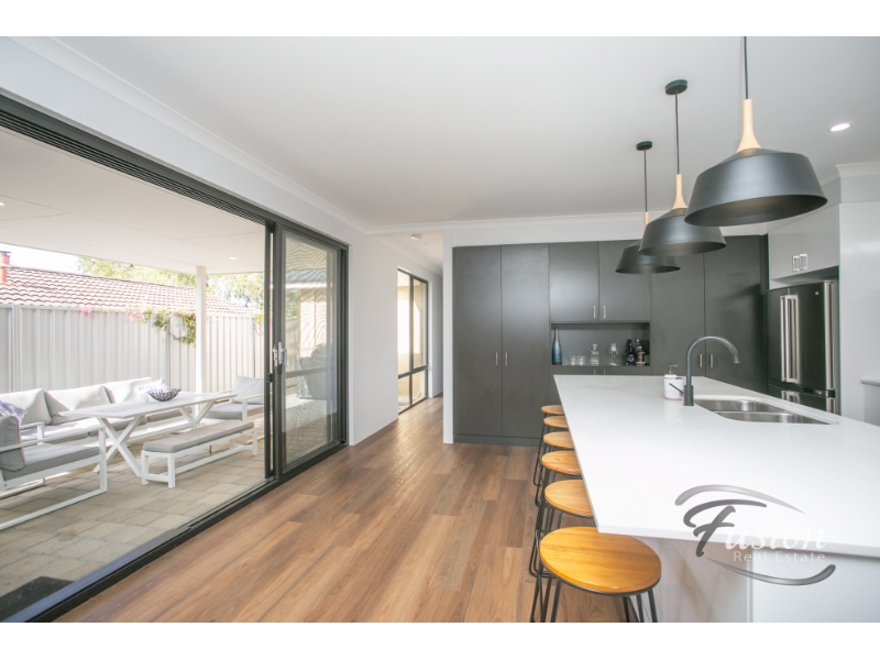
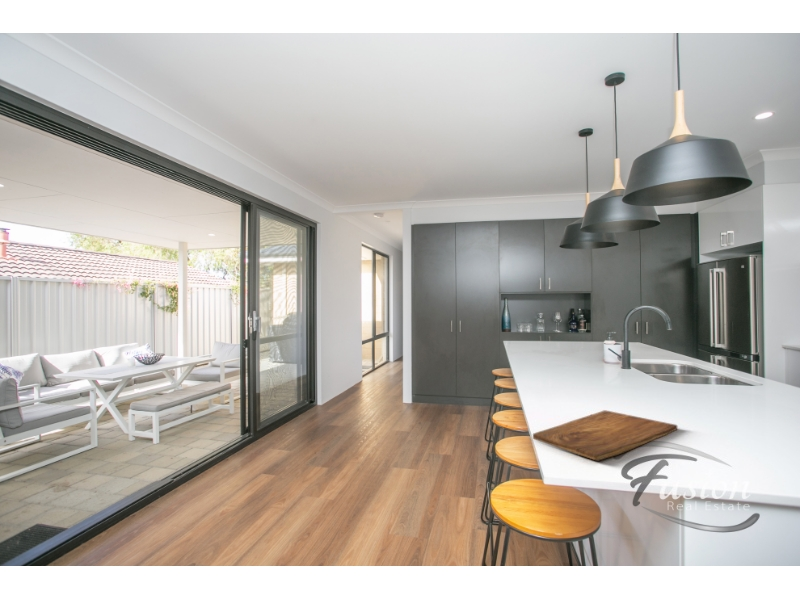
+ cutting board [532,409,678,462]
